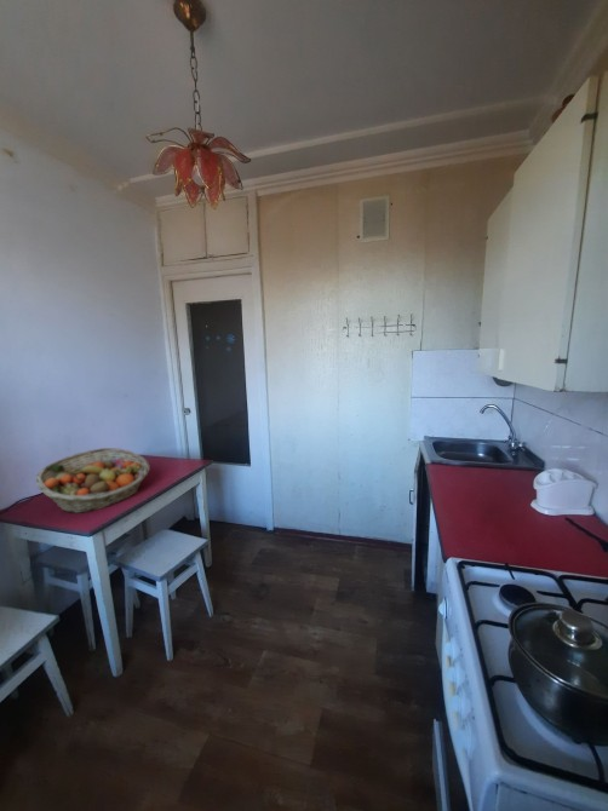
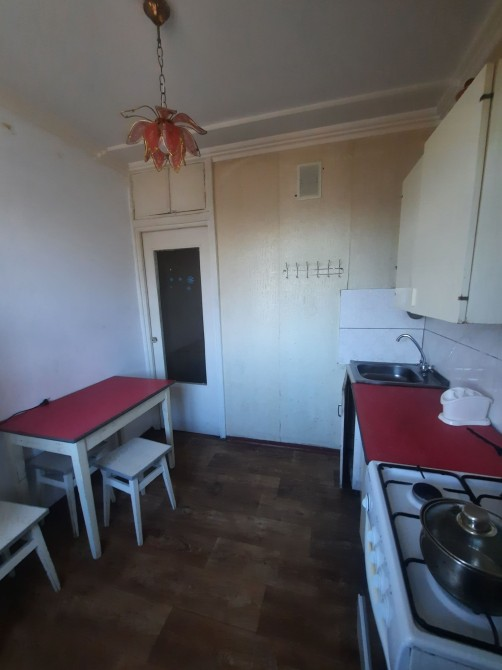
- fruit basket [34,447,151,514]
